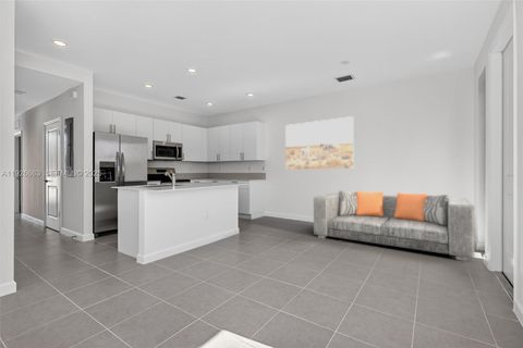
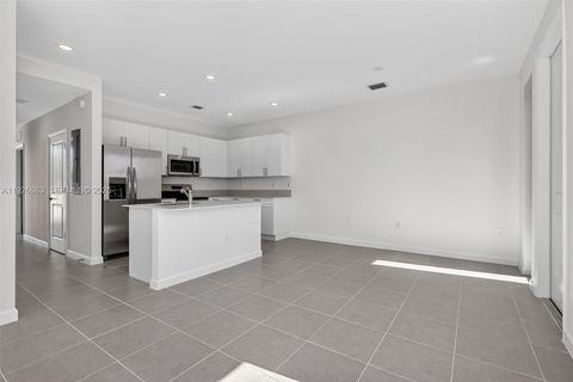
- sofa [313,189,475,262]
- wall art [284,115,355,170]
